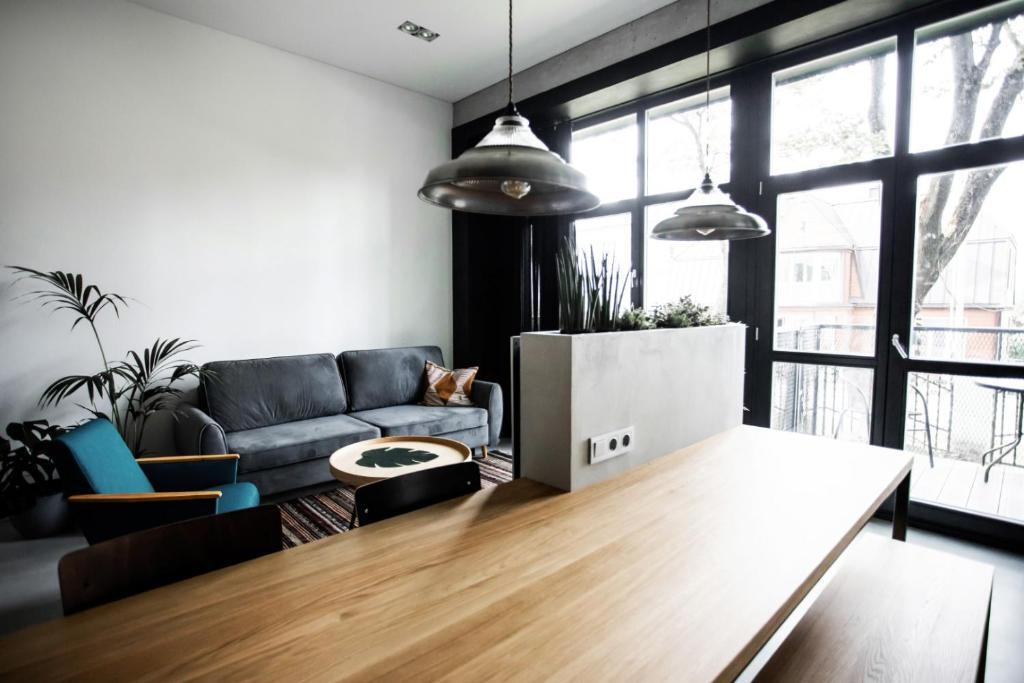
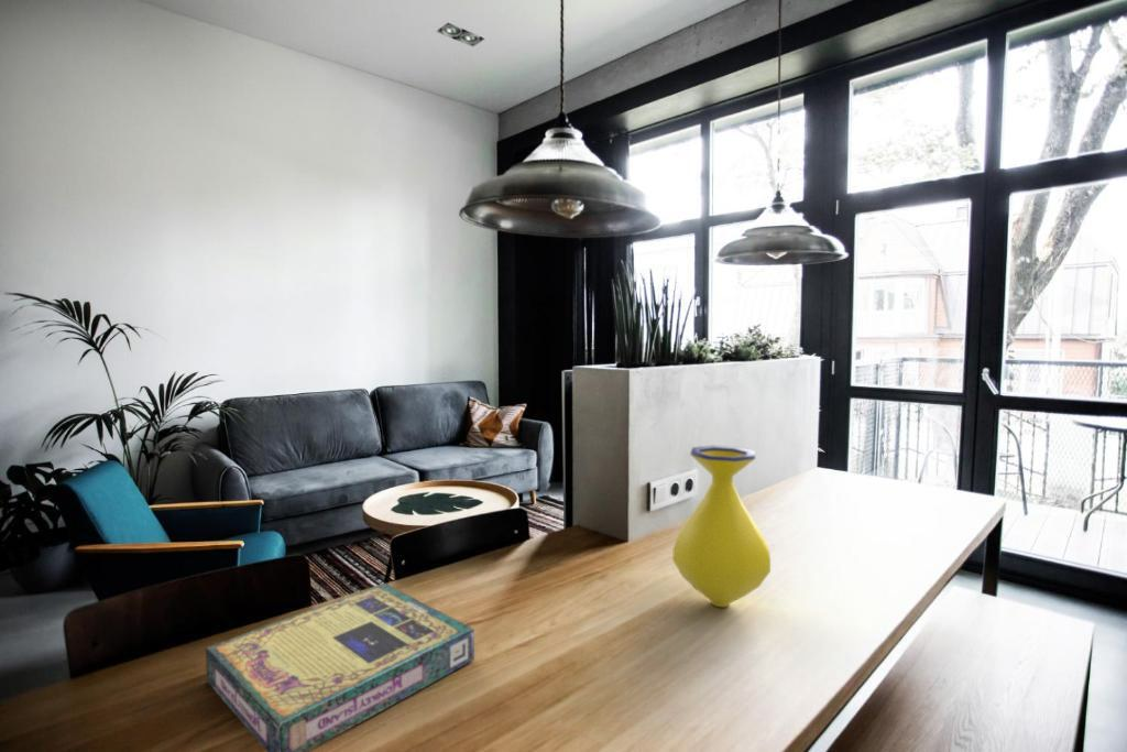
+ vase [671,444,772,609]
+ video game box [205,582,475,752]
